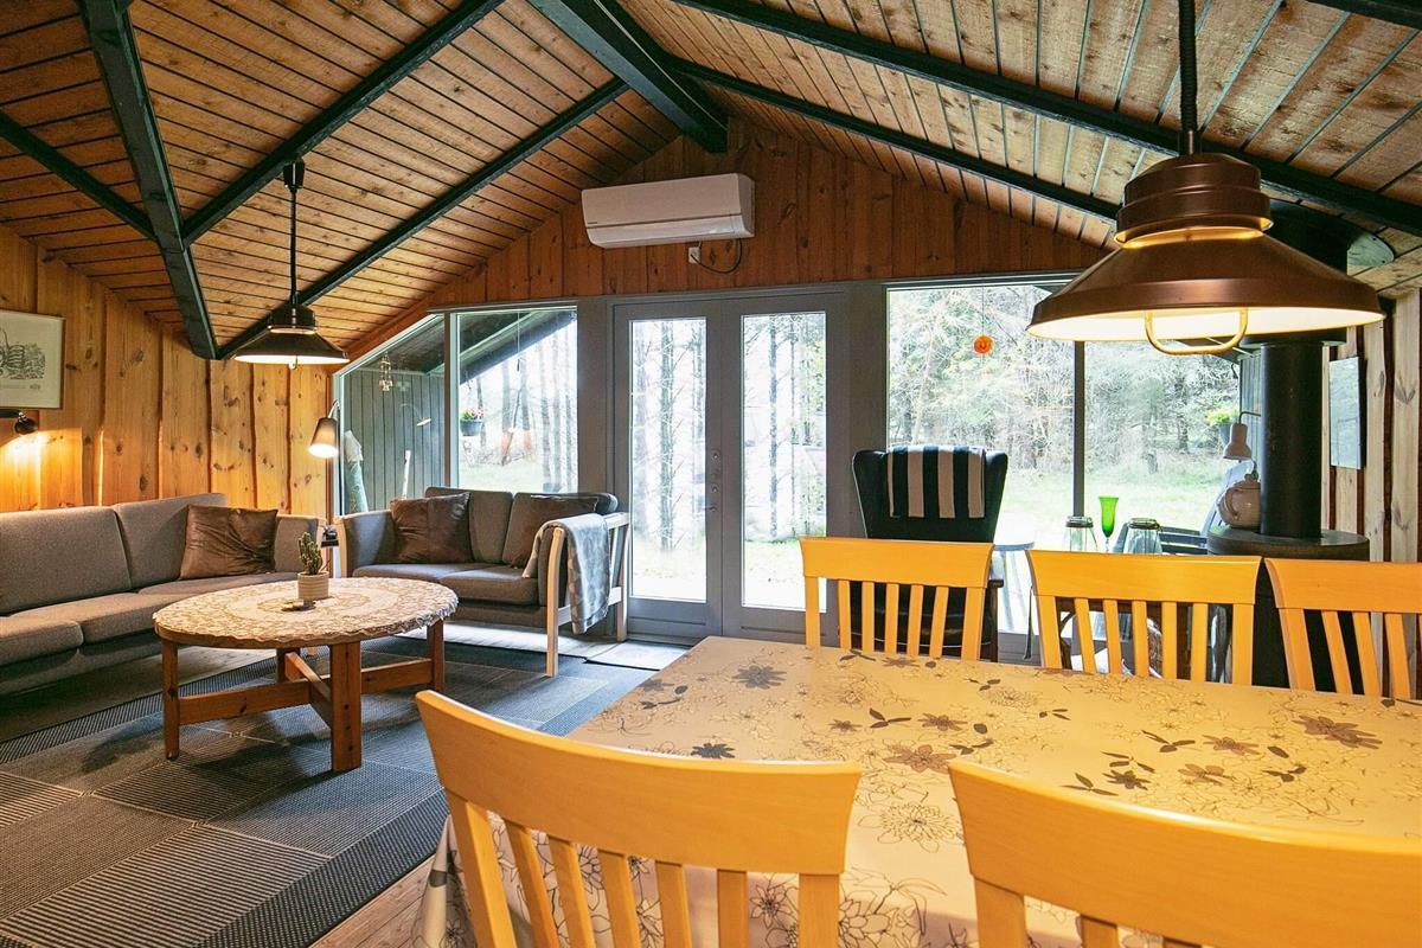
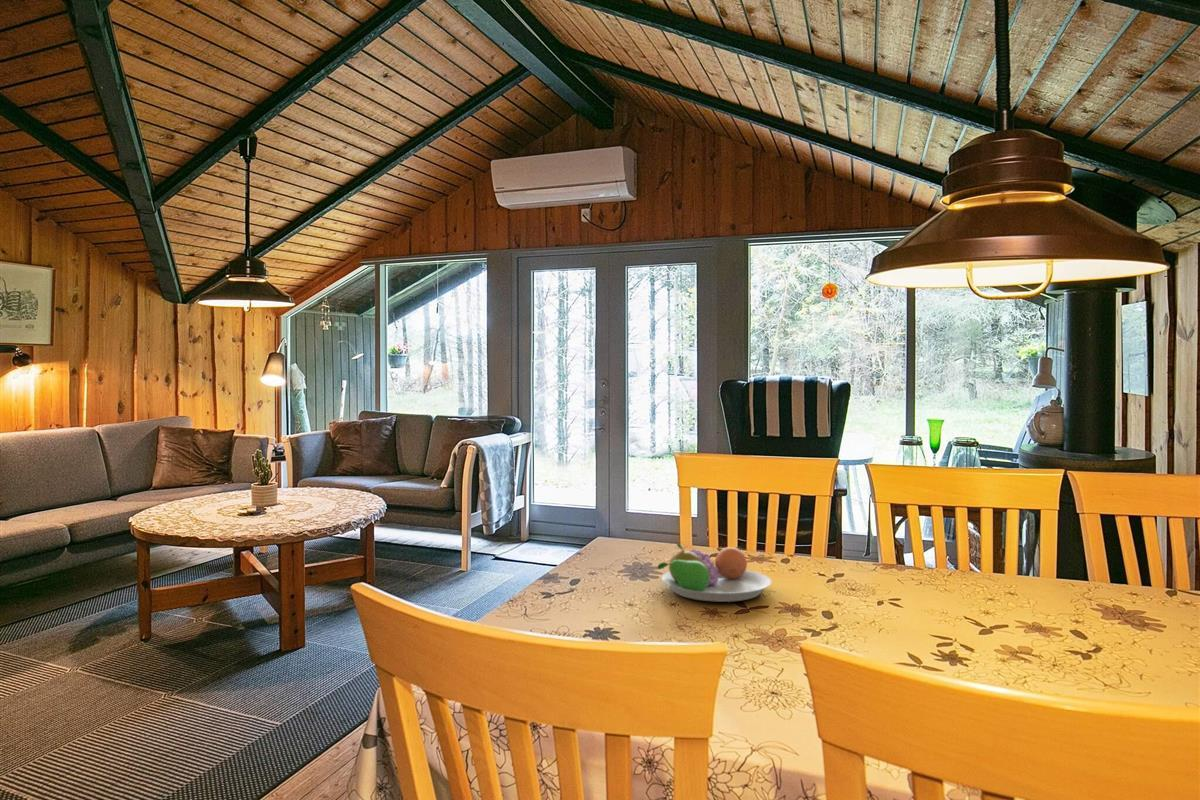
+ fruit bowl [656,542,773,603]
